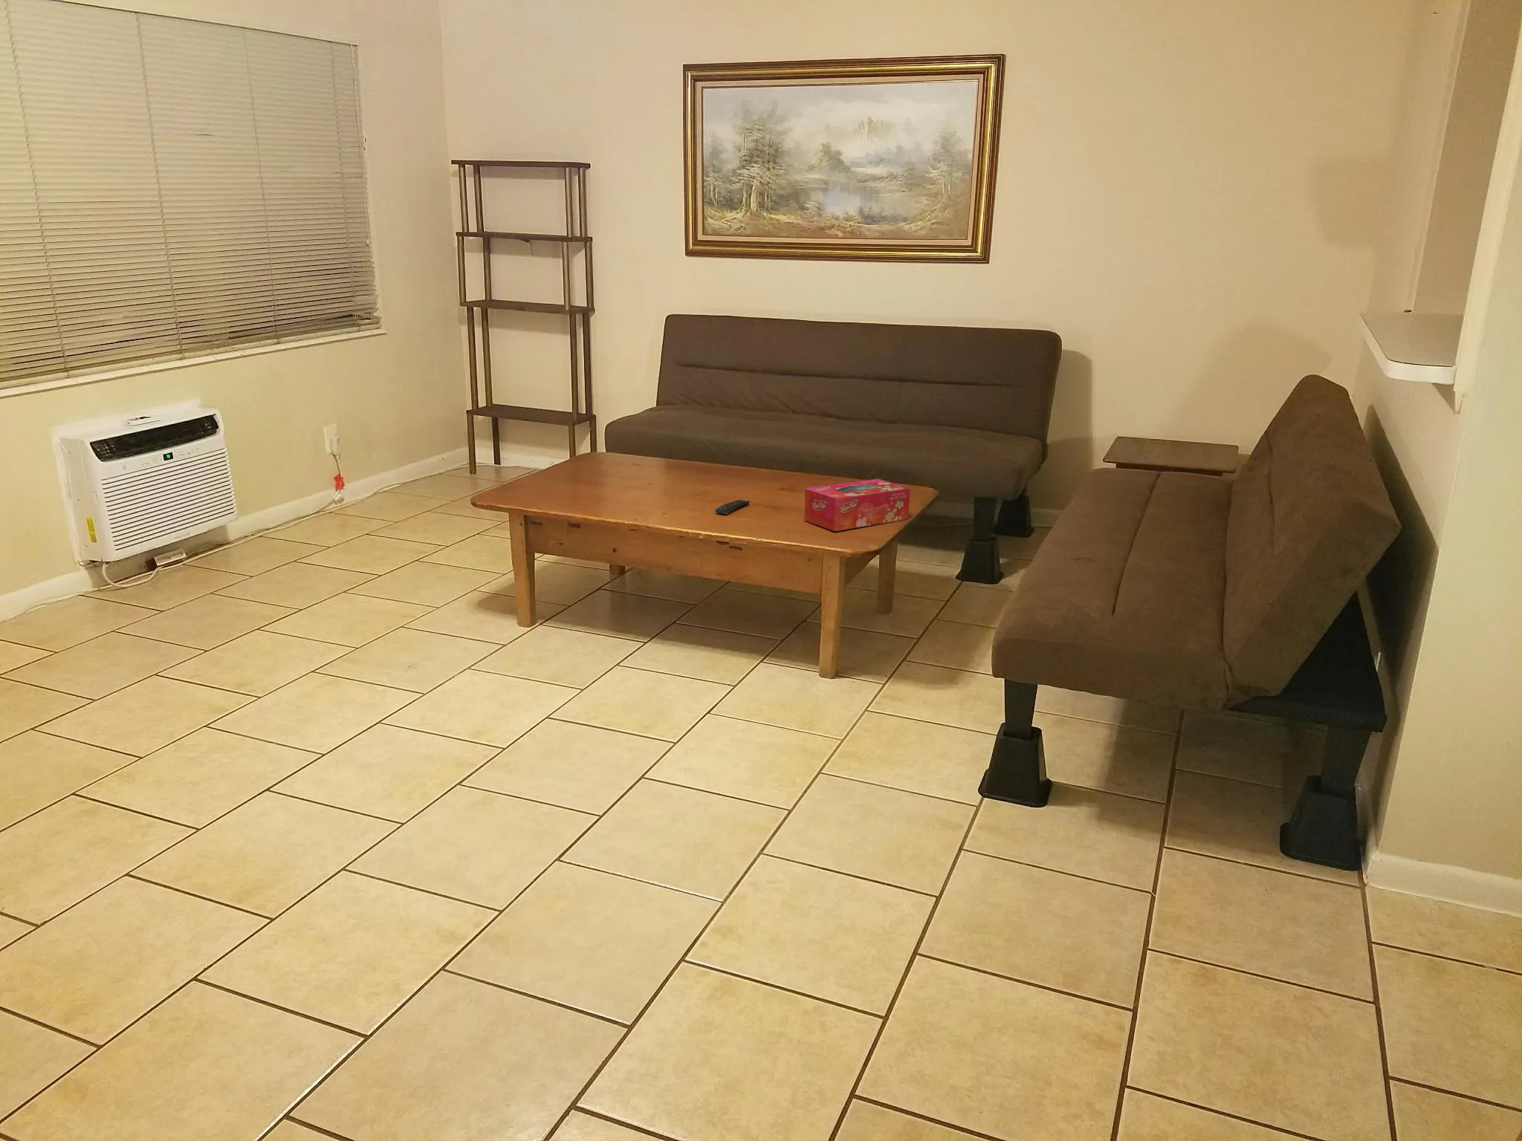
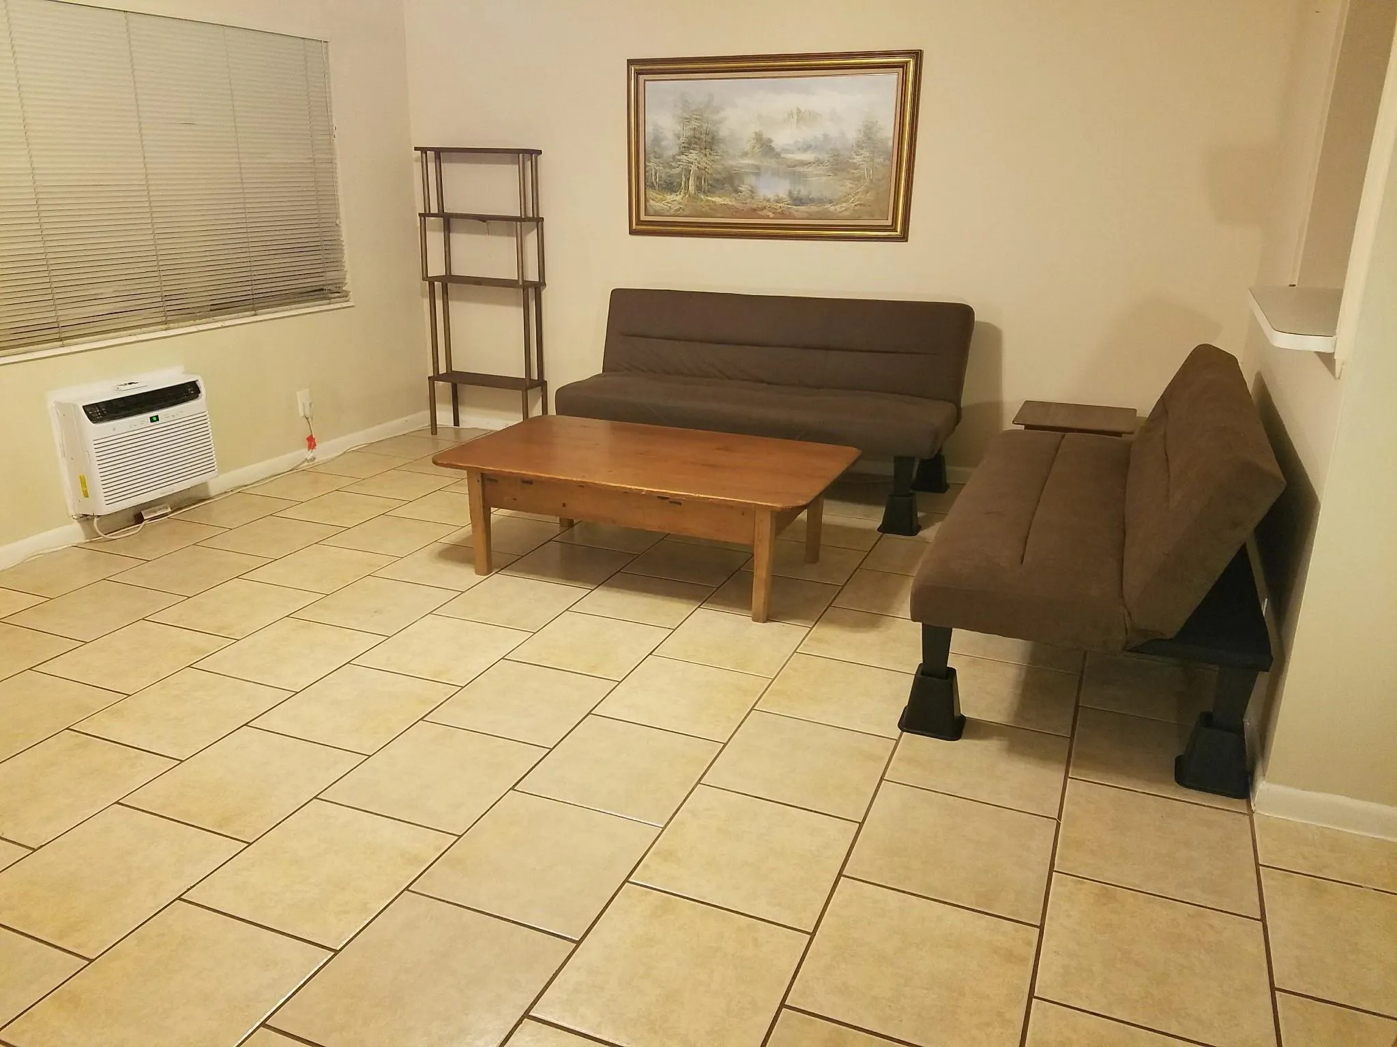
- tissue box [803,478,911,532]
- remote control [715,500,750,515]
